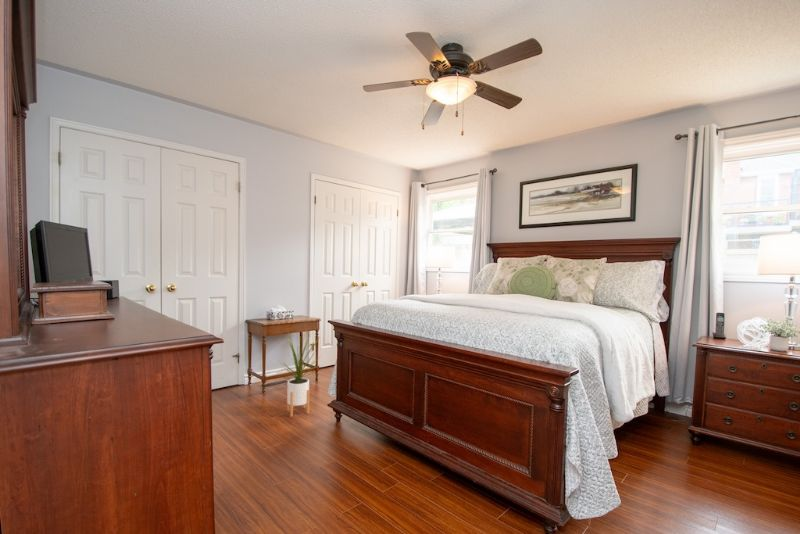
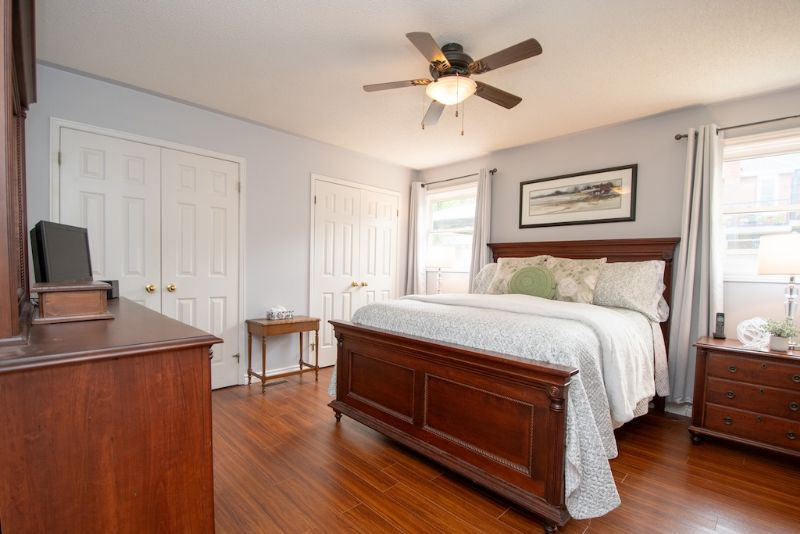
- house plant [277,328,322,418]
